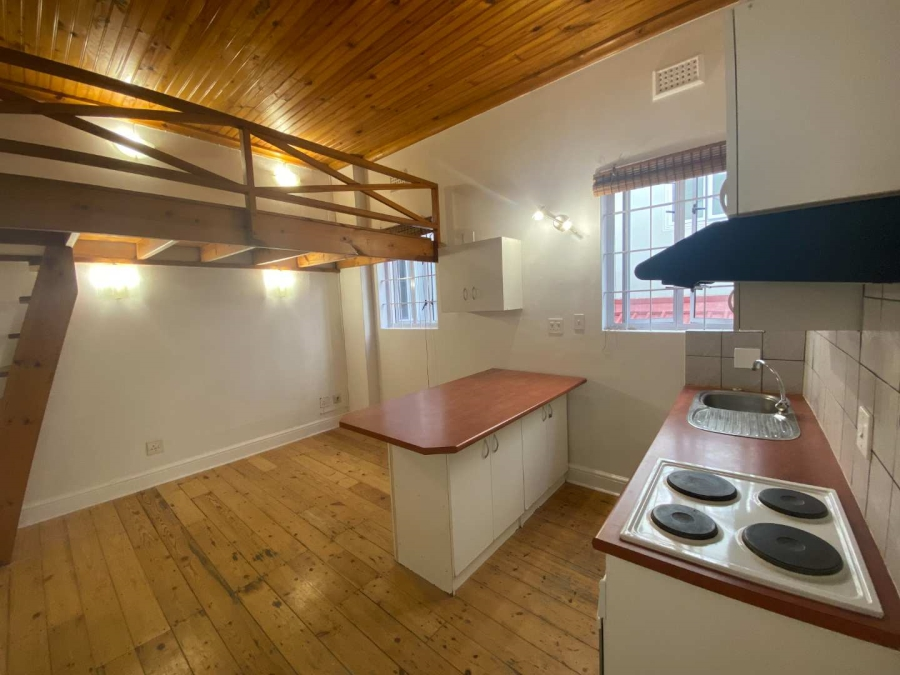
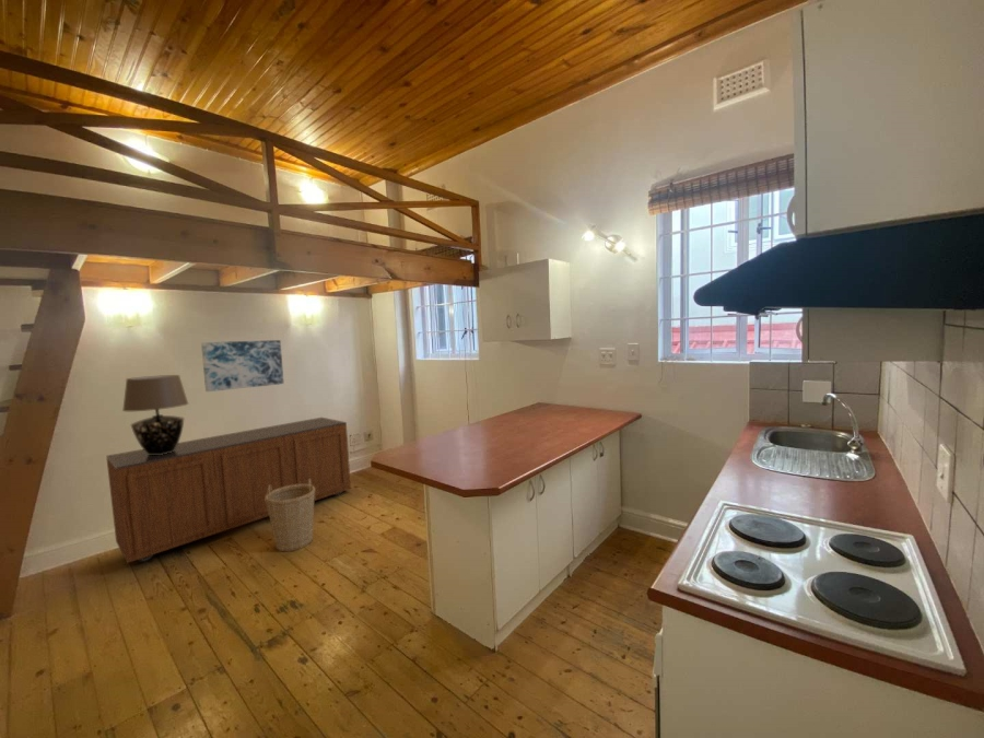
+ sideboard [105,417,352,564]
+ table lamp [121,374,189,455]
+ wall art [200,339,284,393]
+ basket [266,479,315,552]
